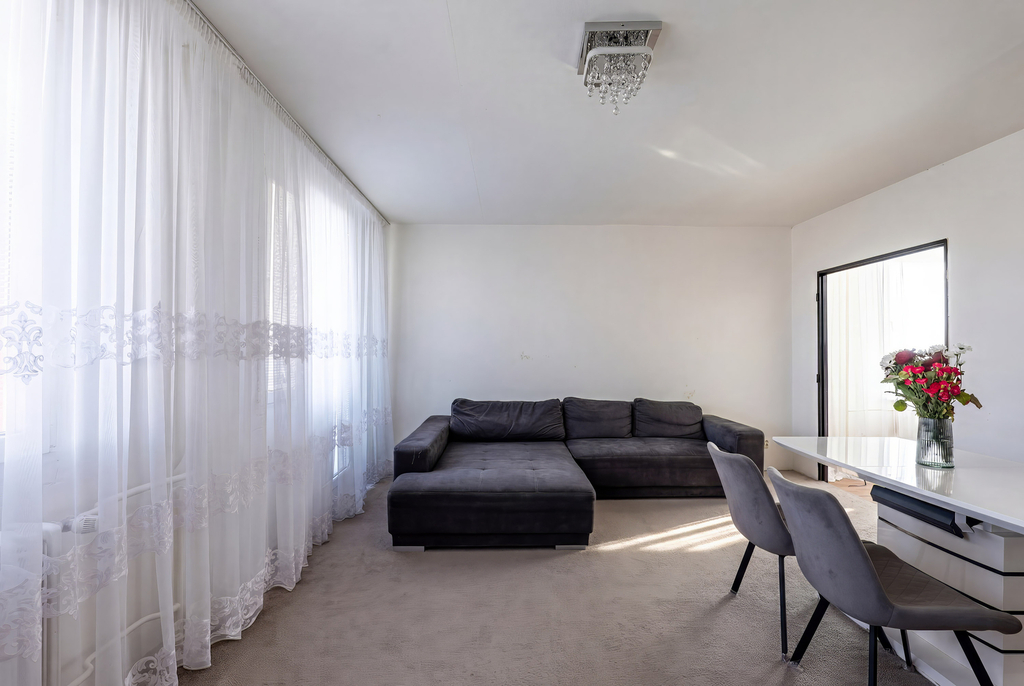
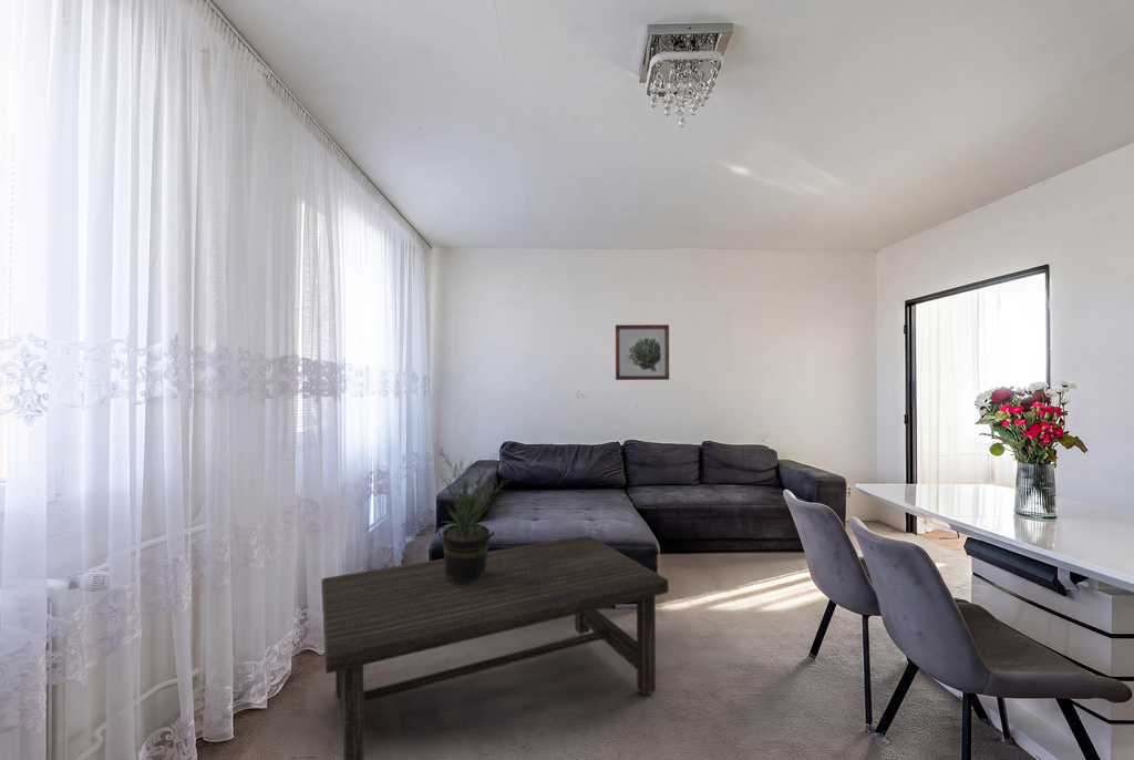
+ potted plant [433,442,512,584]
+ coffee table [320,534,670,760]
+ wall art [615,323,670,381]
